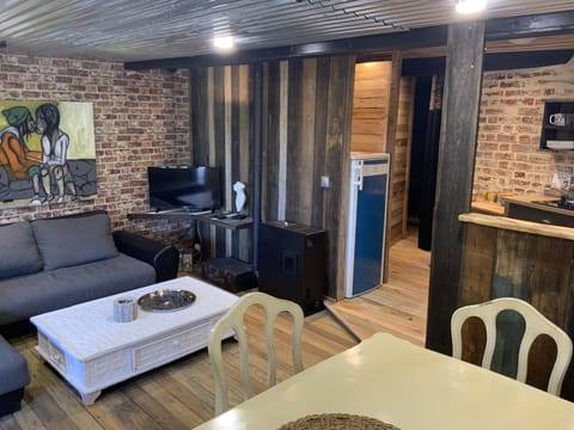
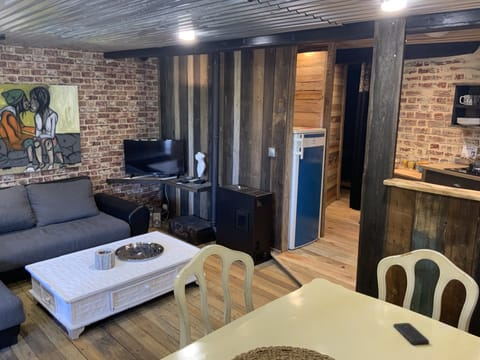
+ smartphone [392,322,430,346]
